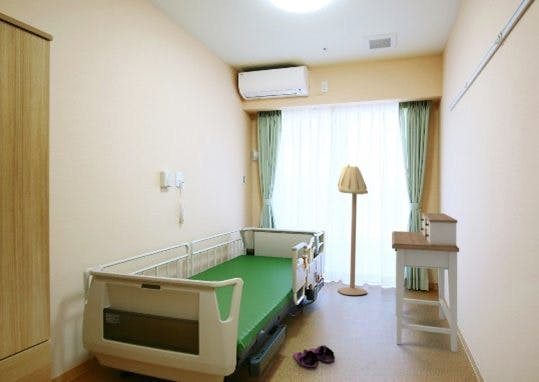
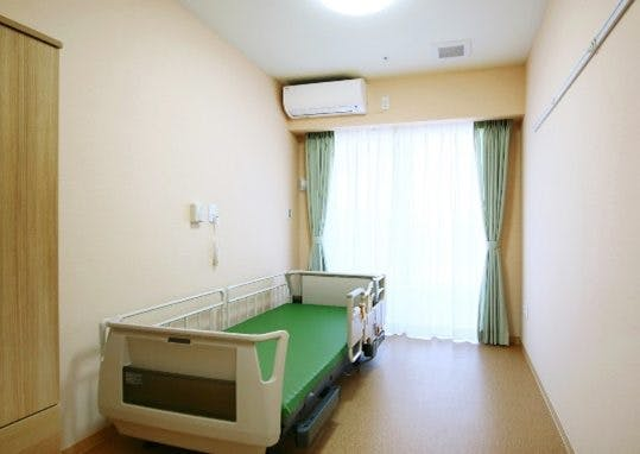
- slippers [292,344,336,368]
- floor lamp [337,163,369,296]
- desk [391,212,460,353]
